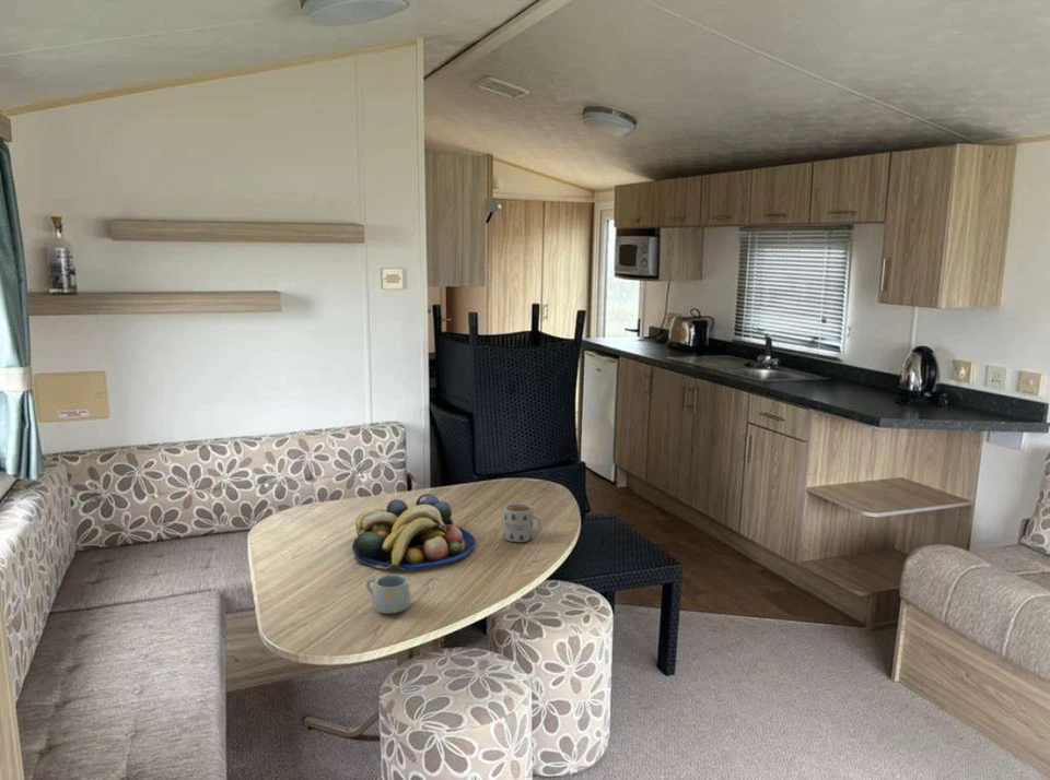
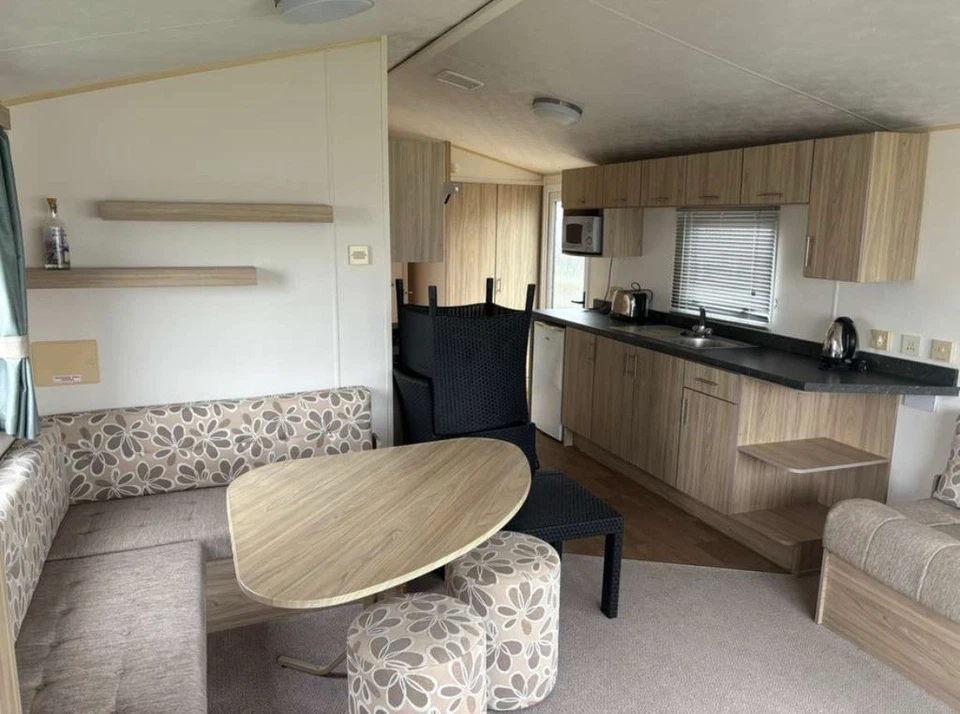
- mug [503,503,544,543]
- mug [365,574,412,615]
- fruit bowl [351,493,477,571]
